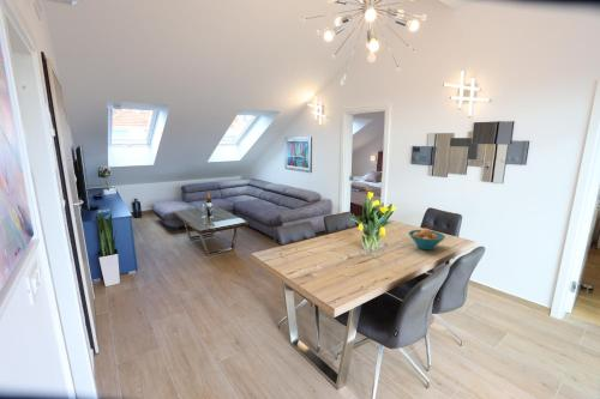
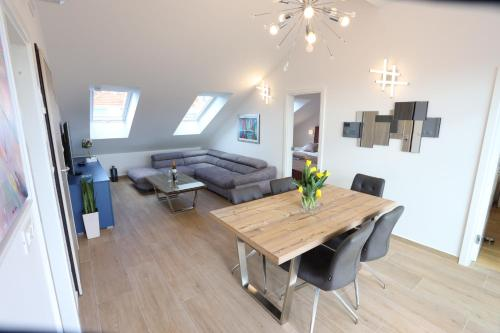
- fruit bowl [407,228,446,250]
